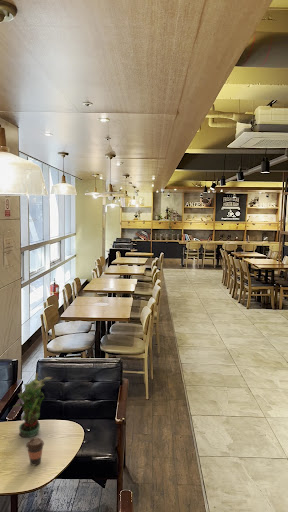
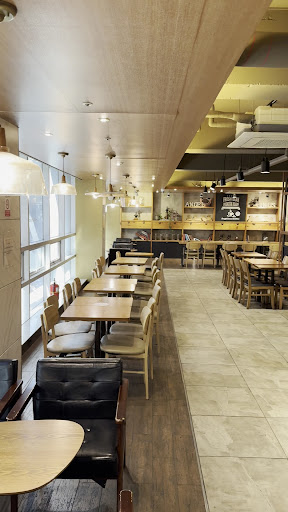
- potted plant [11,371,53,438]
- coffee cup [25,437,45,466]
